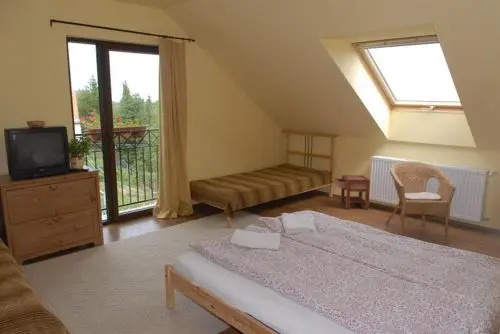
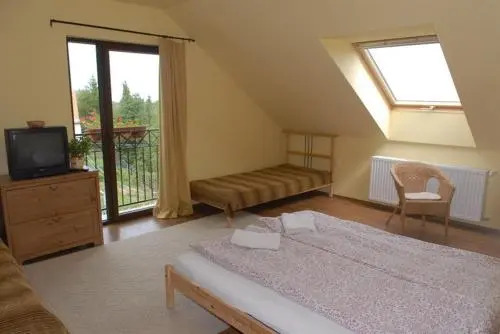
- nightstand [333,174,371,210]
